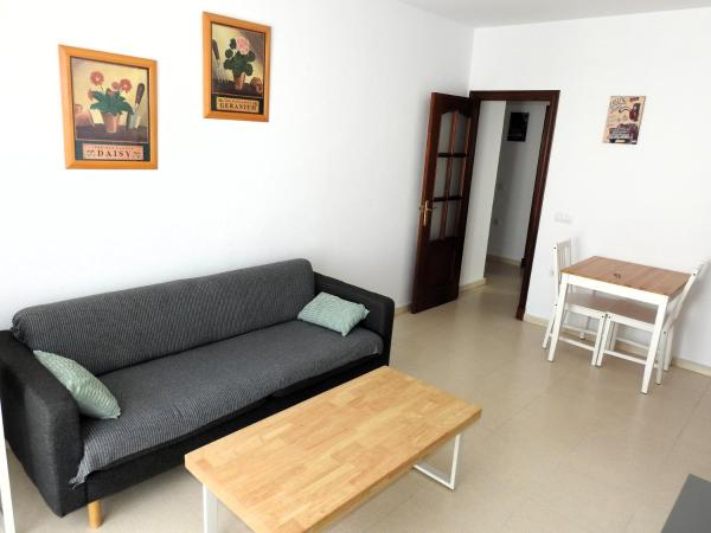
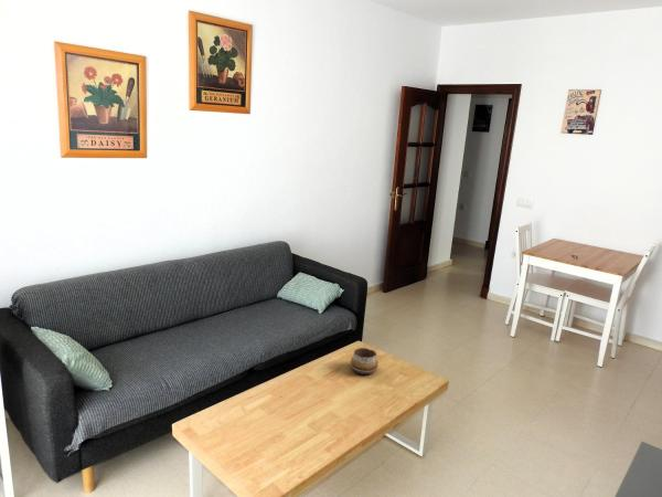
+ decorative bowl [350,347,378,376]
